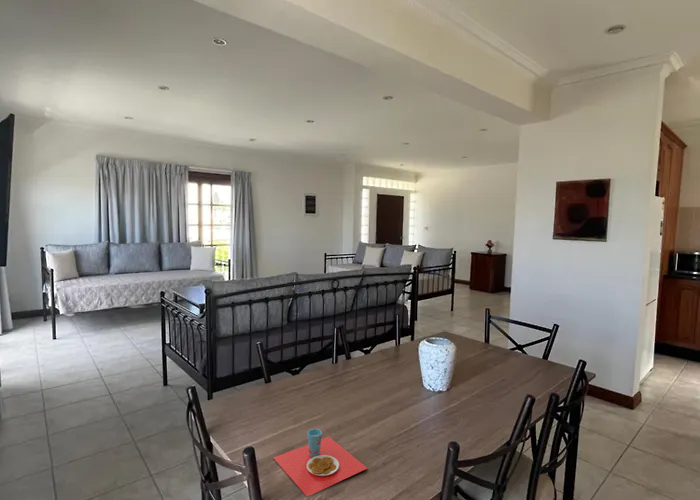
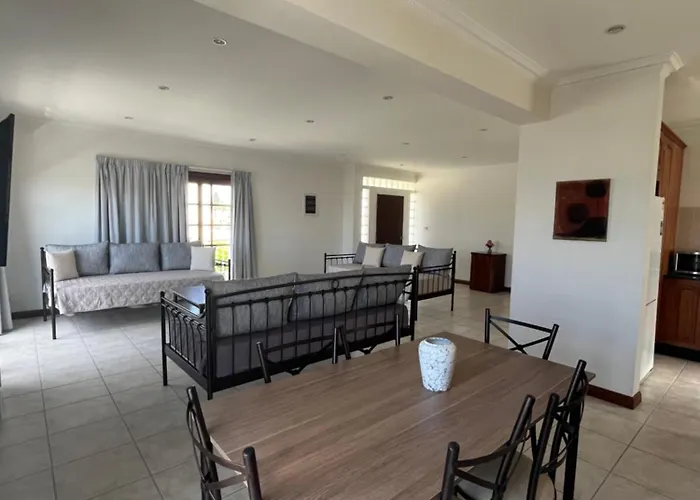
- placemat [272,428,368,497]
